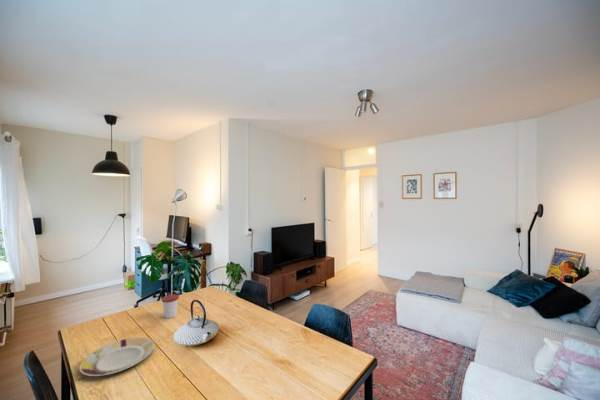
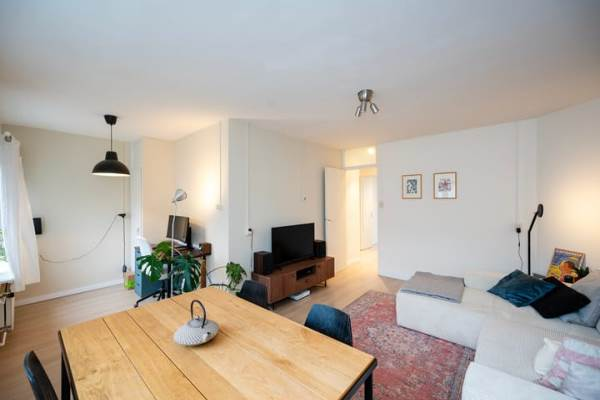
- plate [79,336,155,377]
- cup [161,292,180,319]
